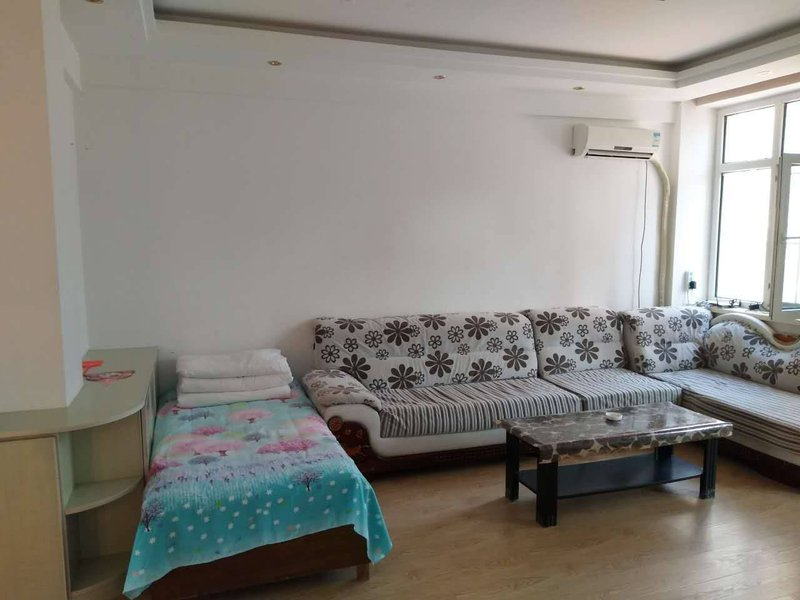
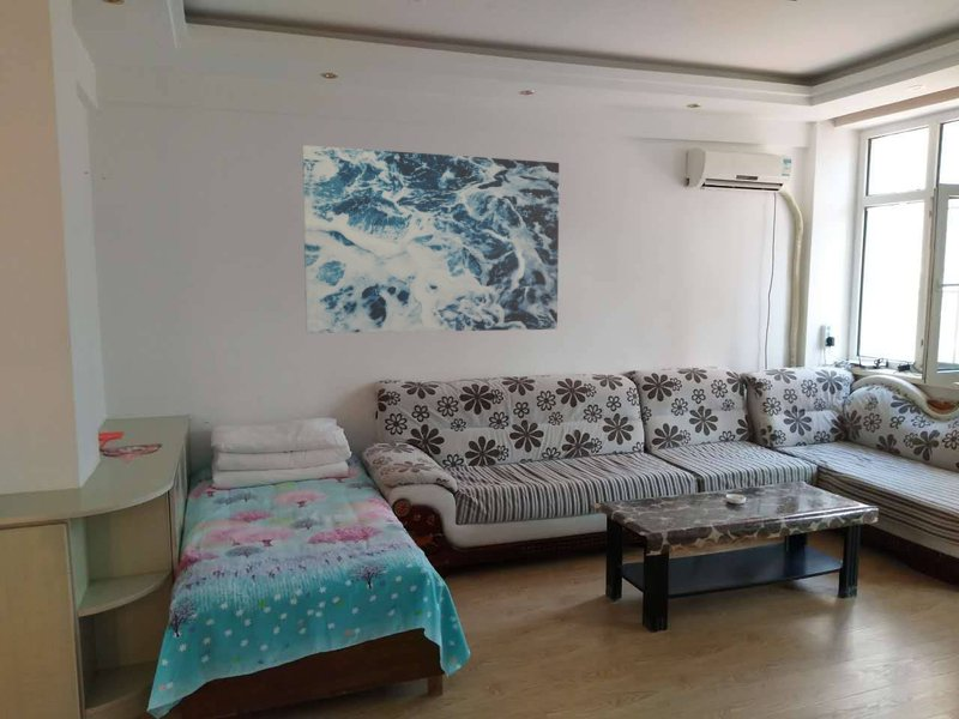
+ wall art [301,144,560,334]
